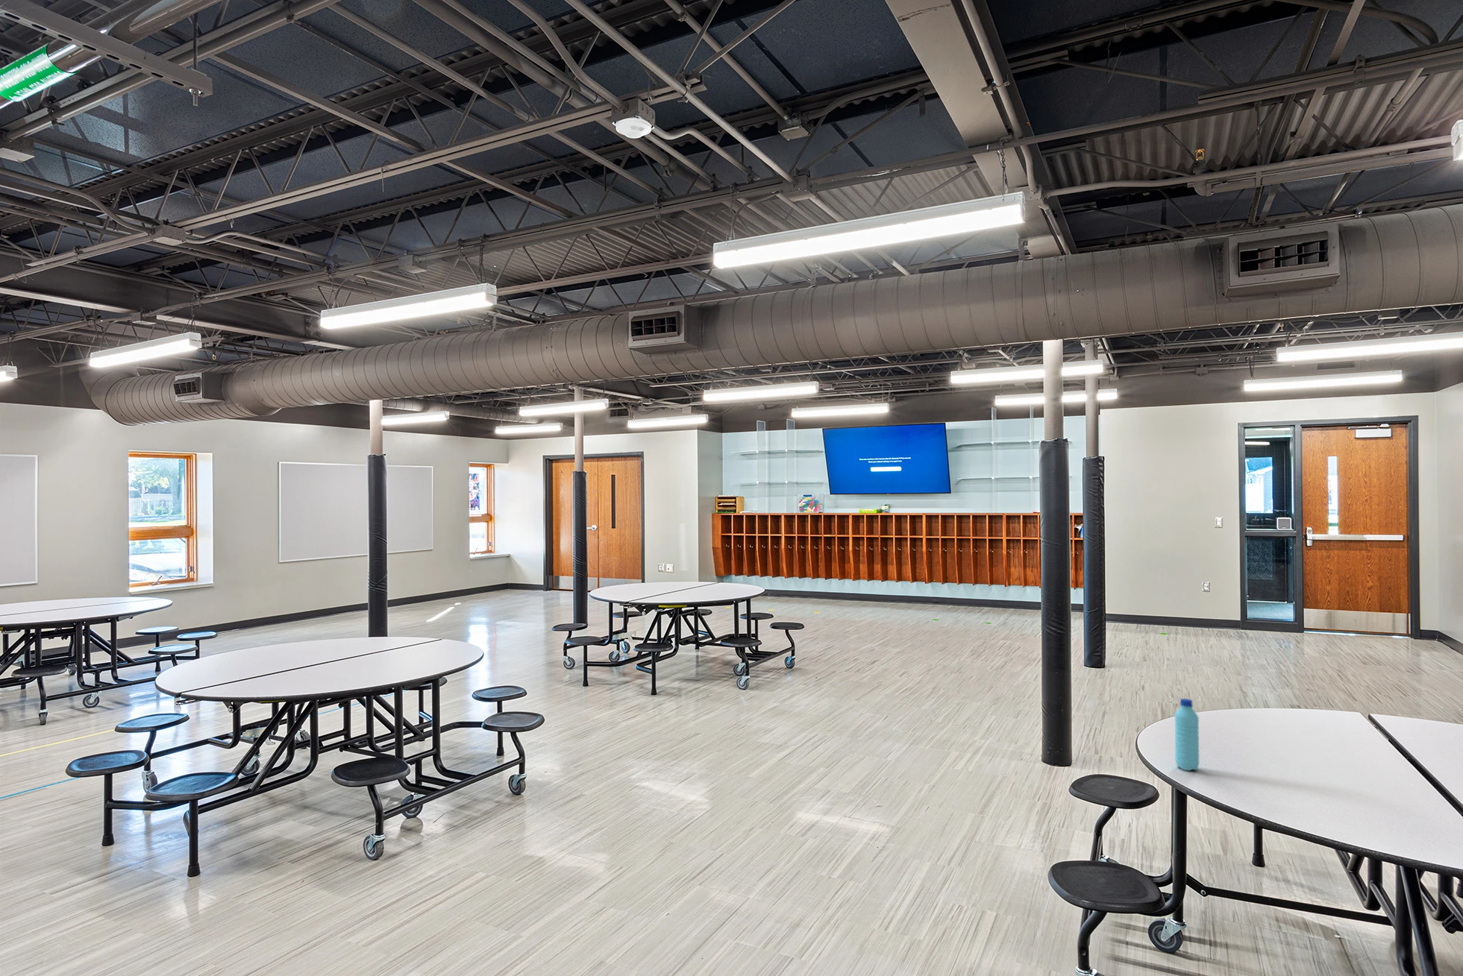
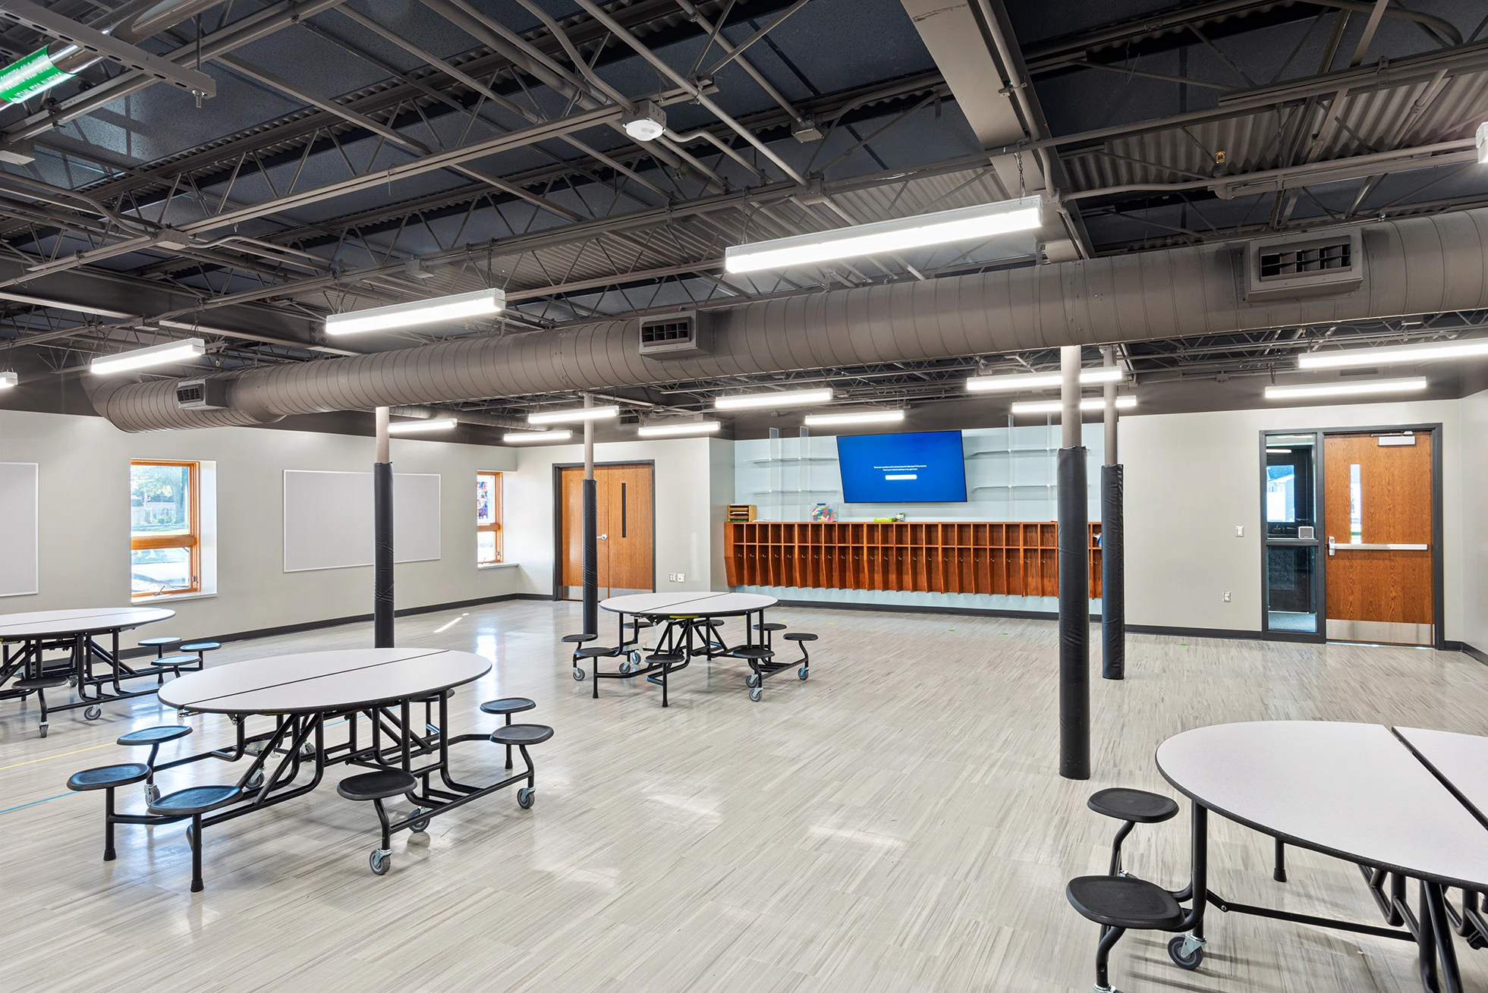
- water bottle [1174,698,1199,771]
